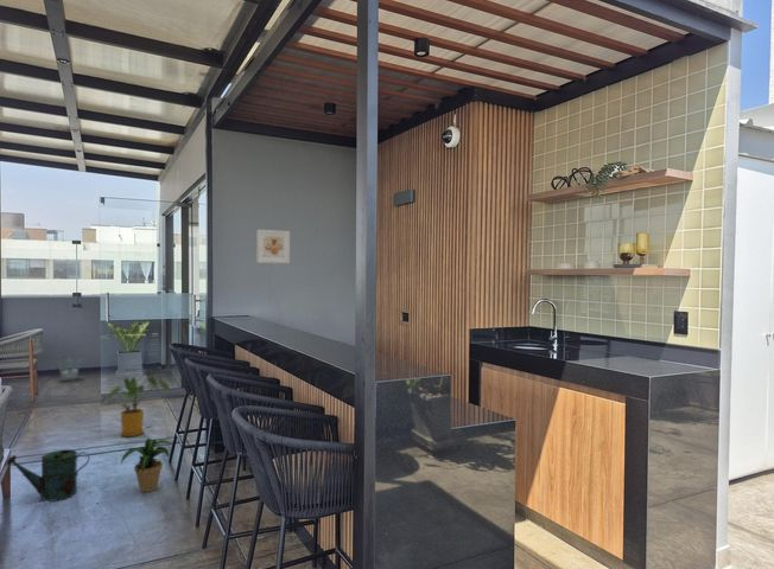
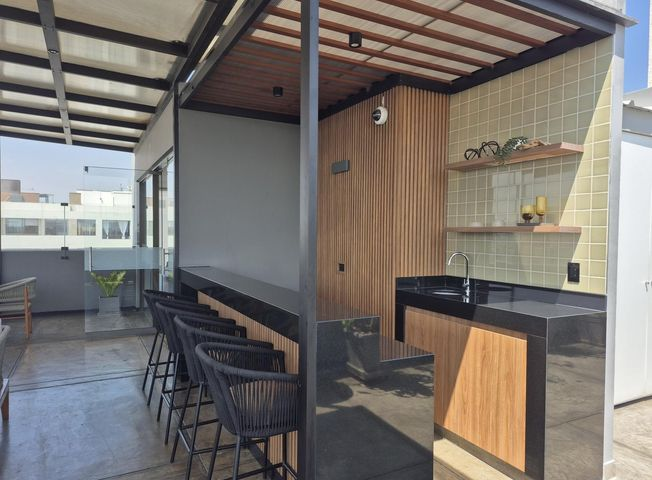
- house plant [100,373,171,437]
- potted plant [120,437,172,493]
- watering can [5,448,90,503]
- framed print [256,229,291,264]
- waste basket [56,356,83,382]
